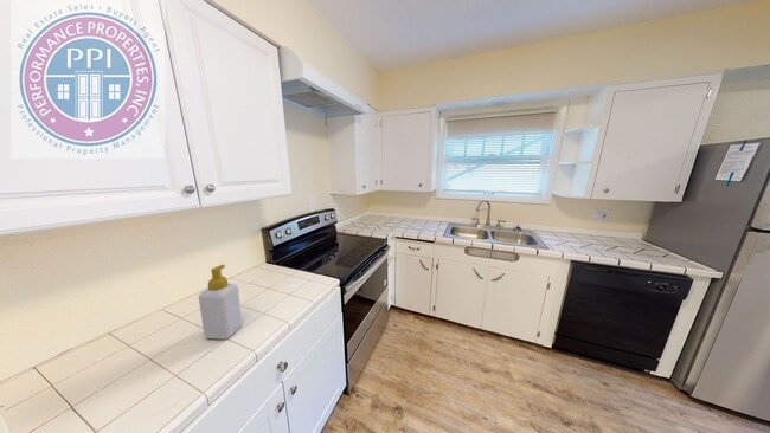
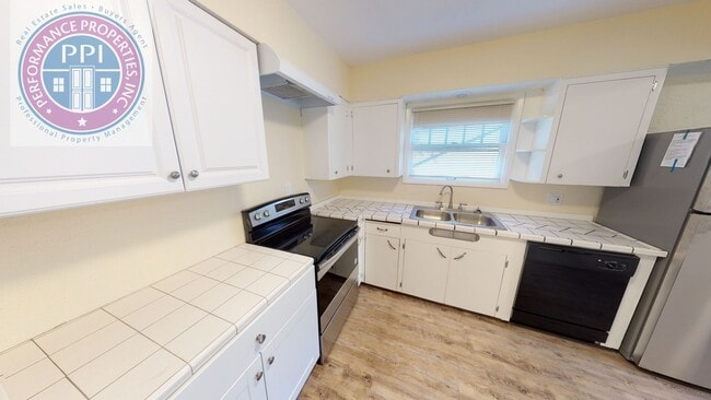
- soap bottle [198,264,243,341]
